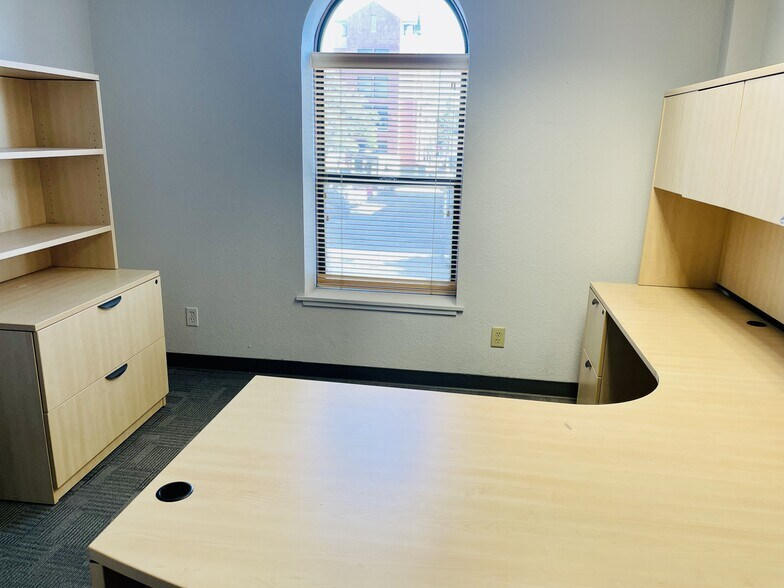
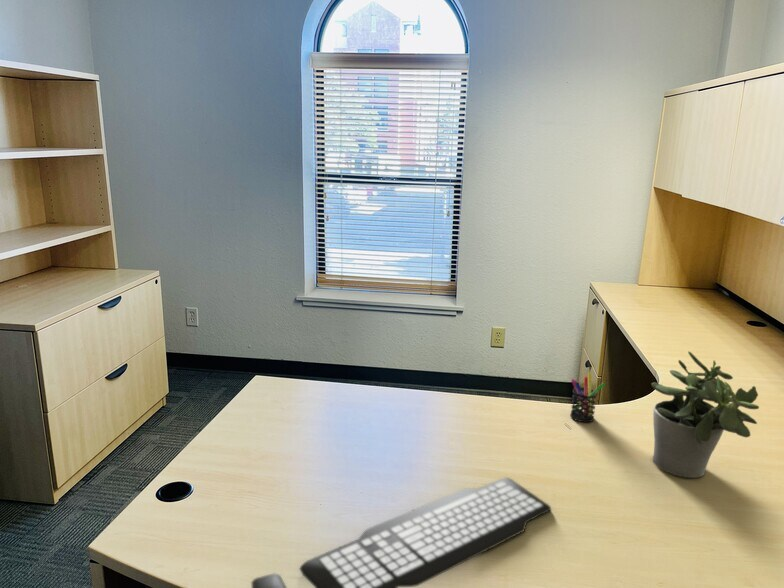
+ potted plant [650,350,760,479]
+ pen holder [569,372,606,423]
+ keyboard [250,477,553,588]
